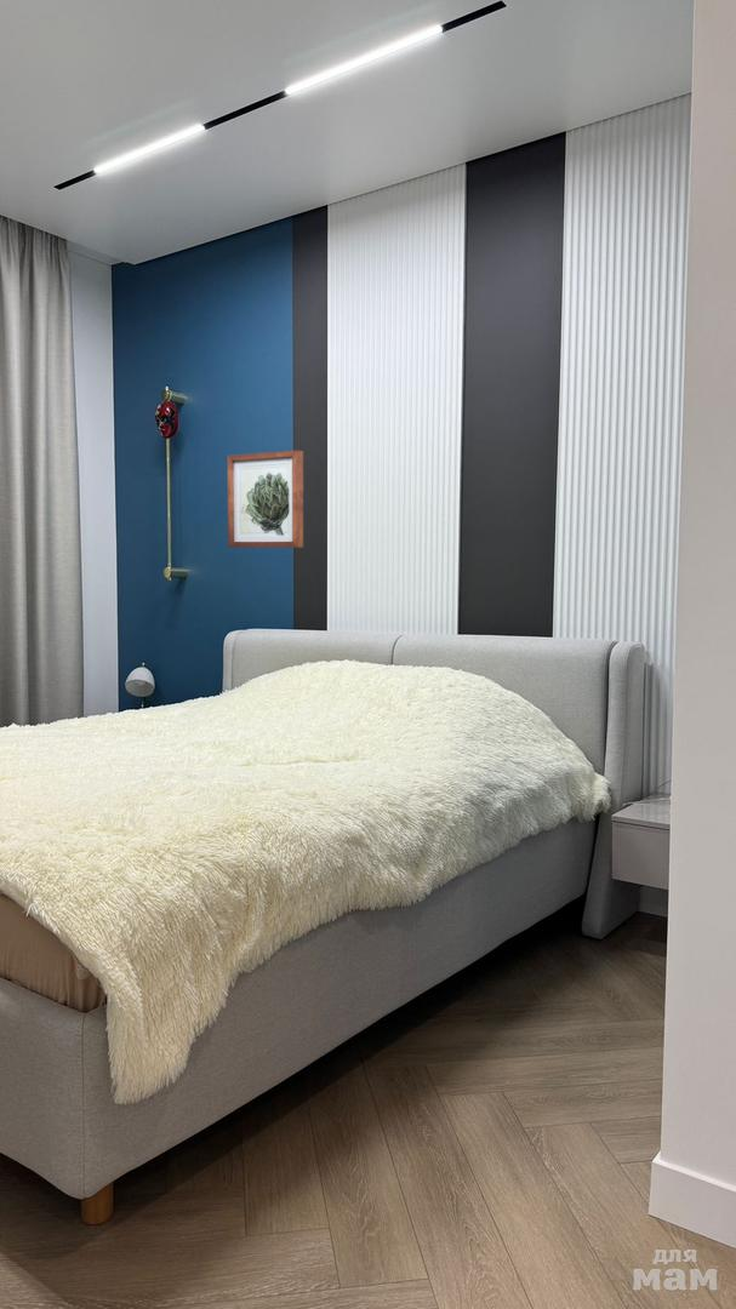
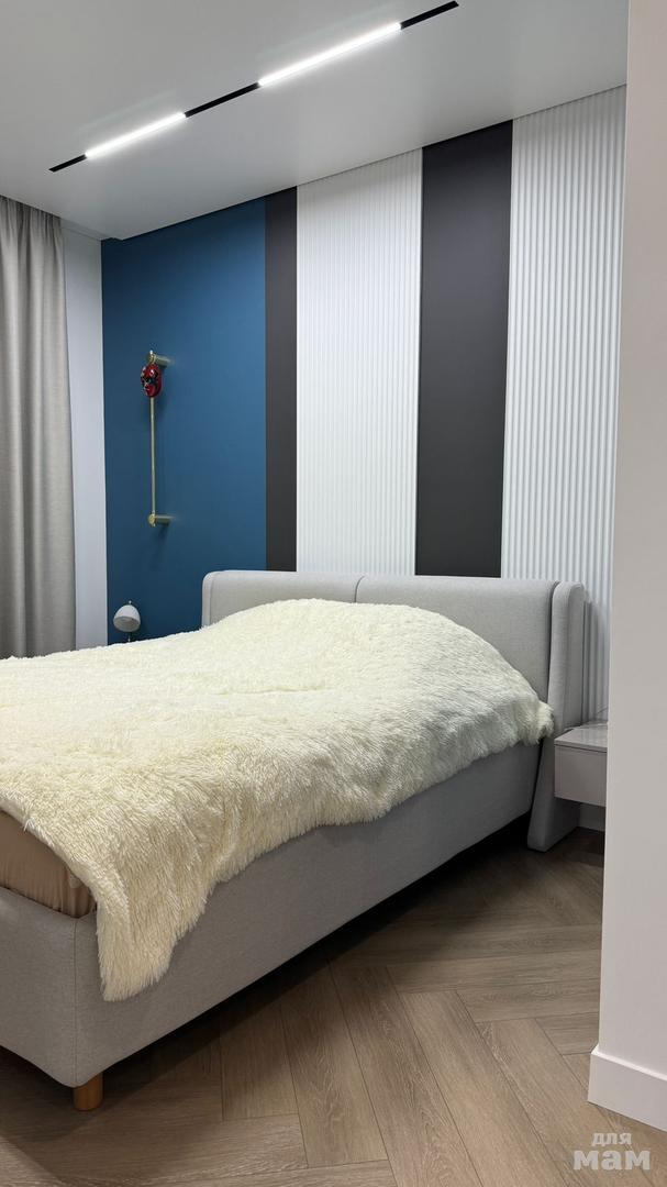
- wall art [226,450,304,549]
